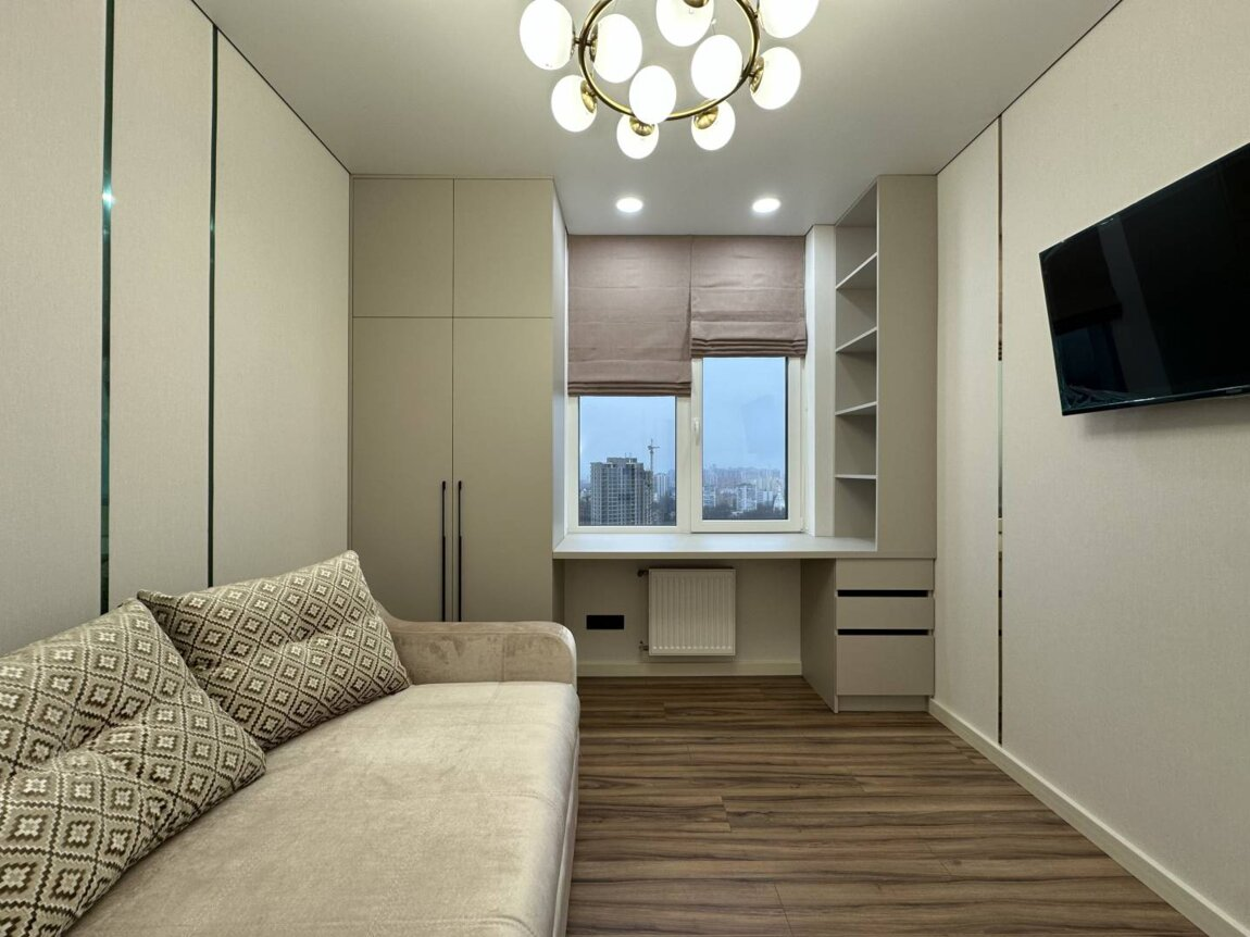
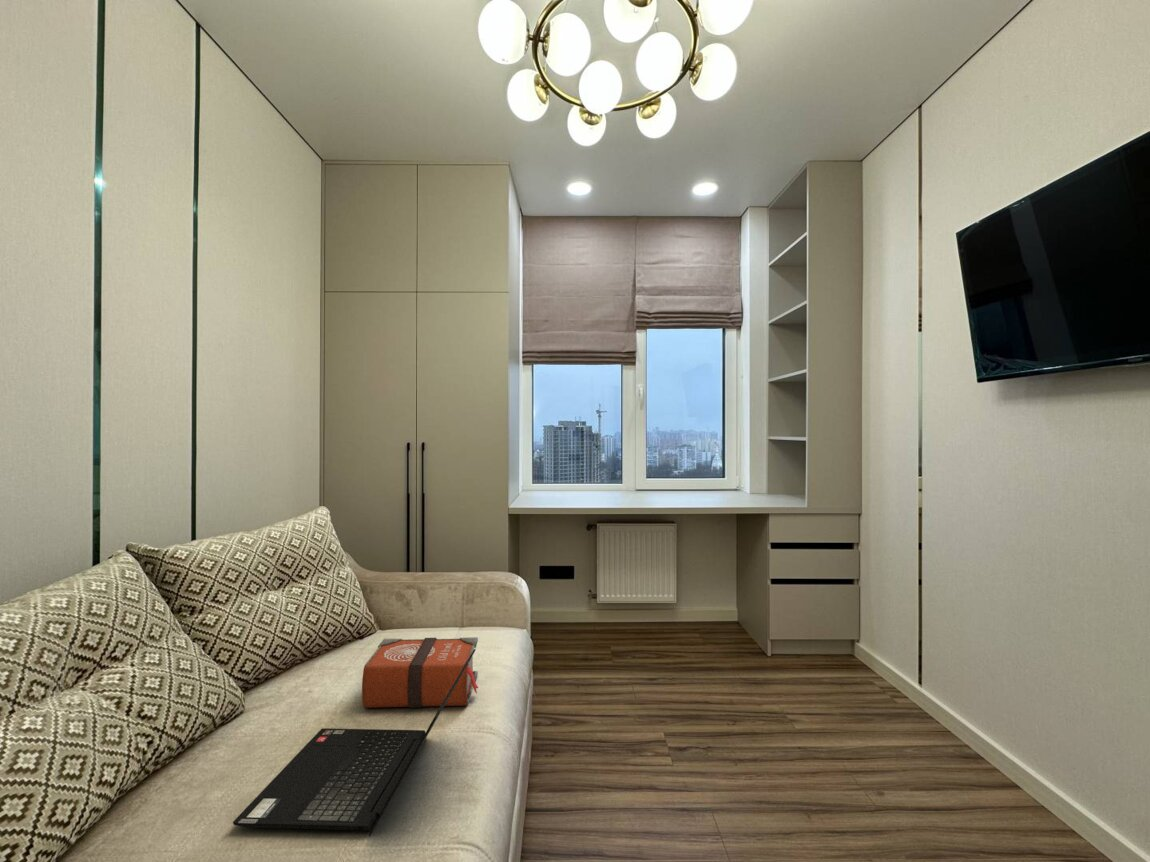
+ bible [361,636,479,709]
+ laptop computer [232,648,477,837]
